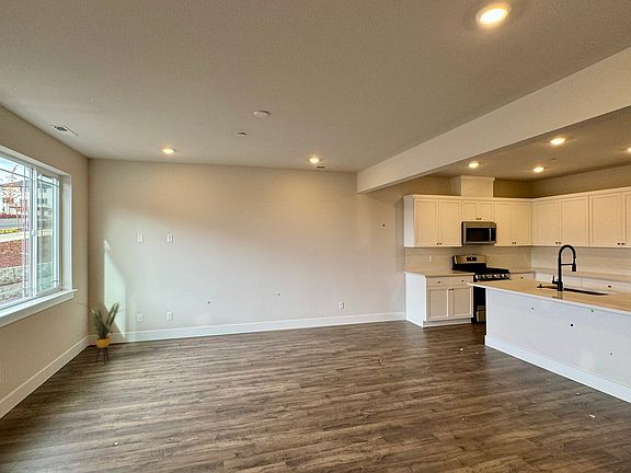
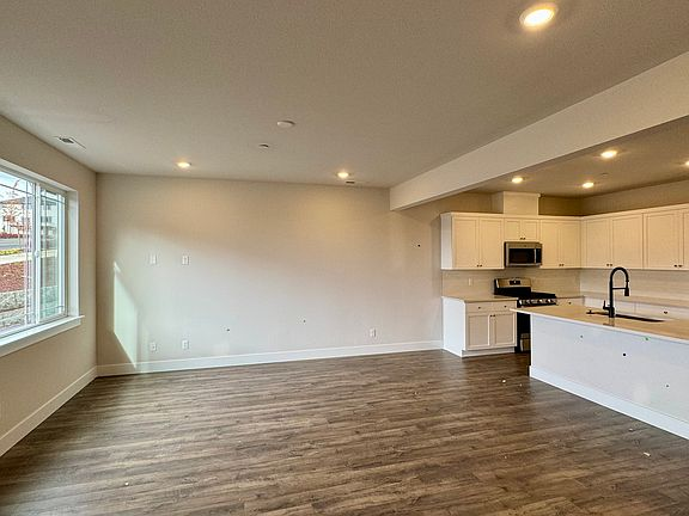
- house plant [73,301,125,364]
